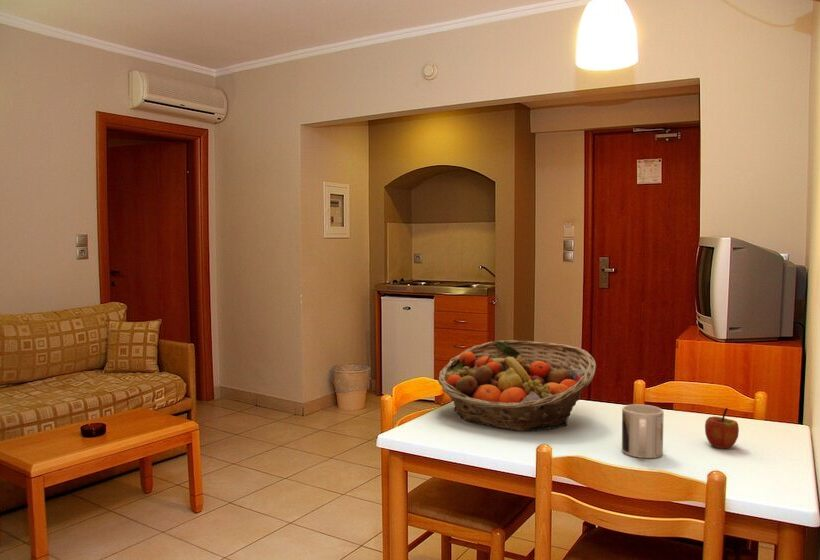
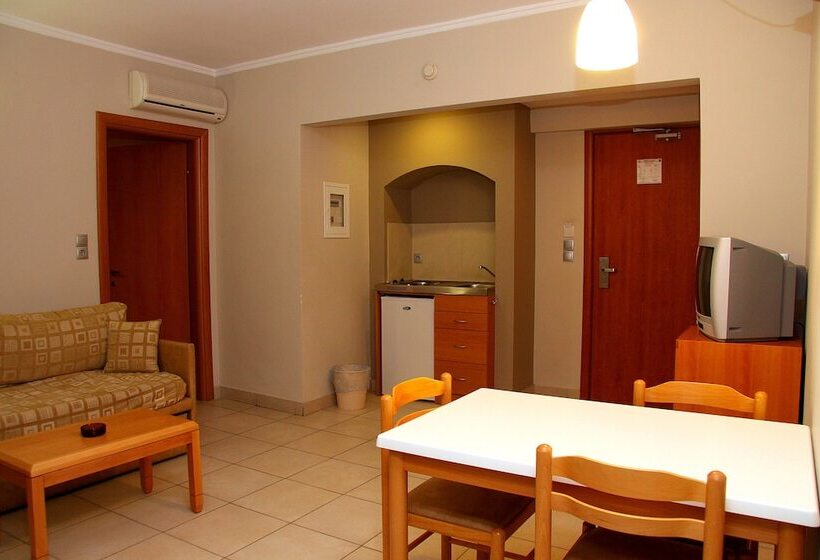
- apple [704,407,740,449]
- fruit basket [437,339,597,432]
- mug [621,403,665,459]
